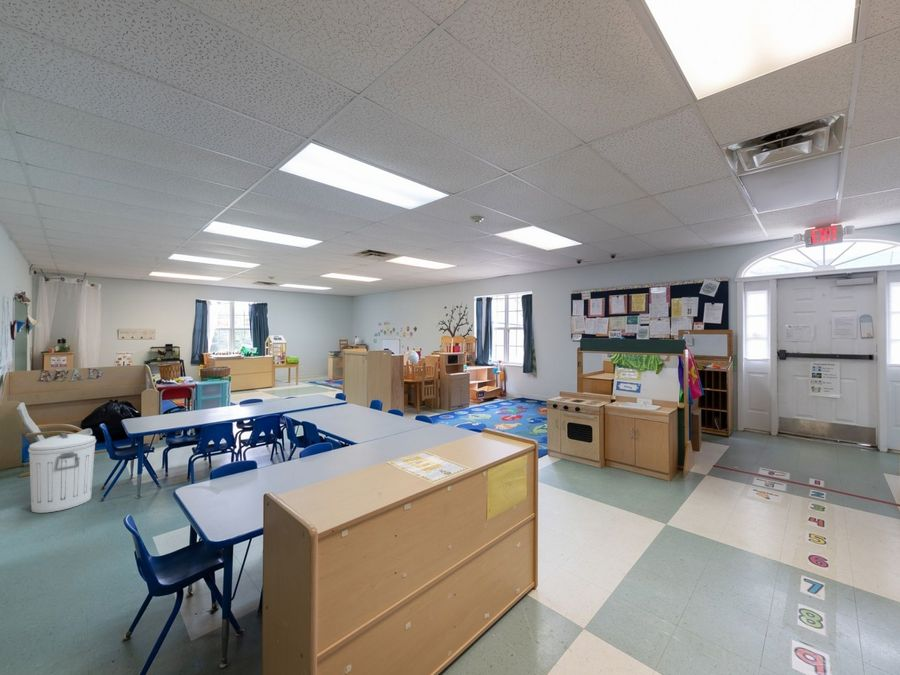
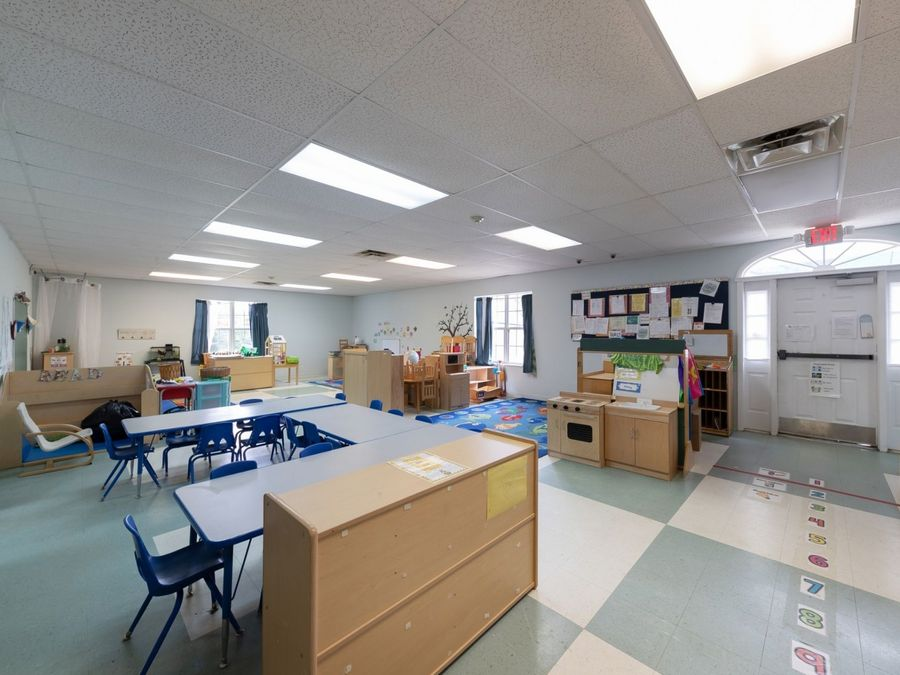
- trash can [27,432,97,514]
